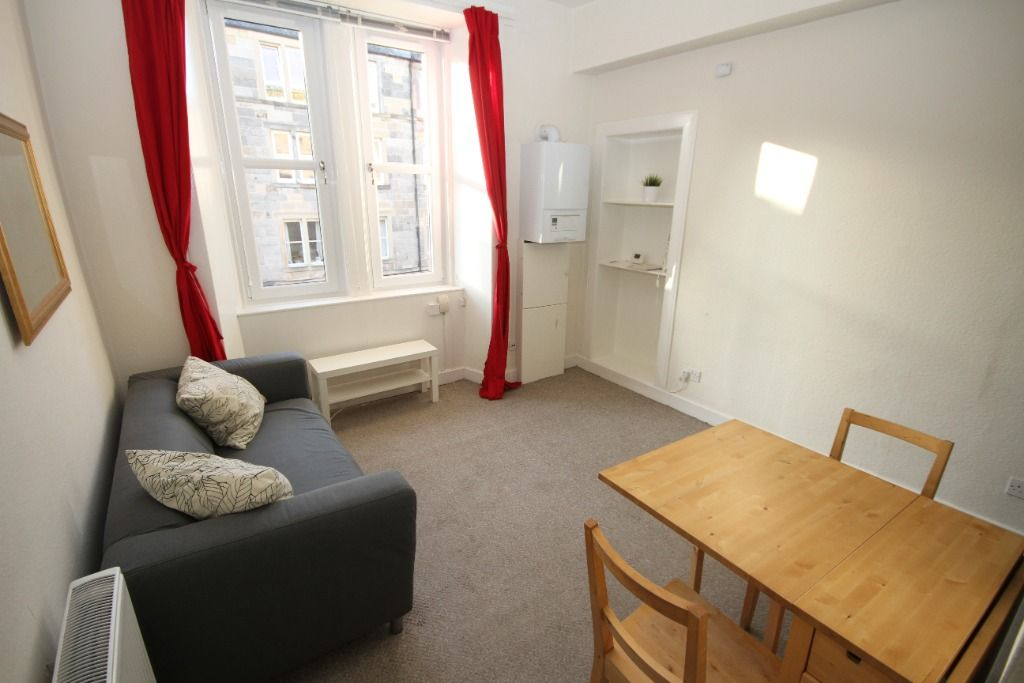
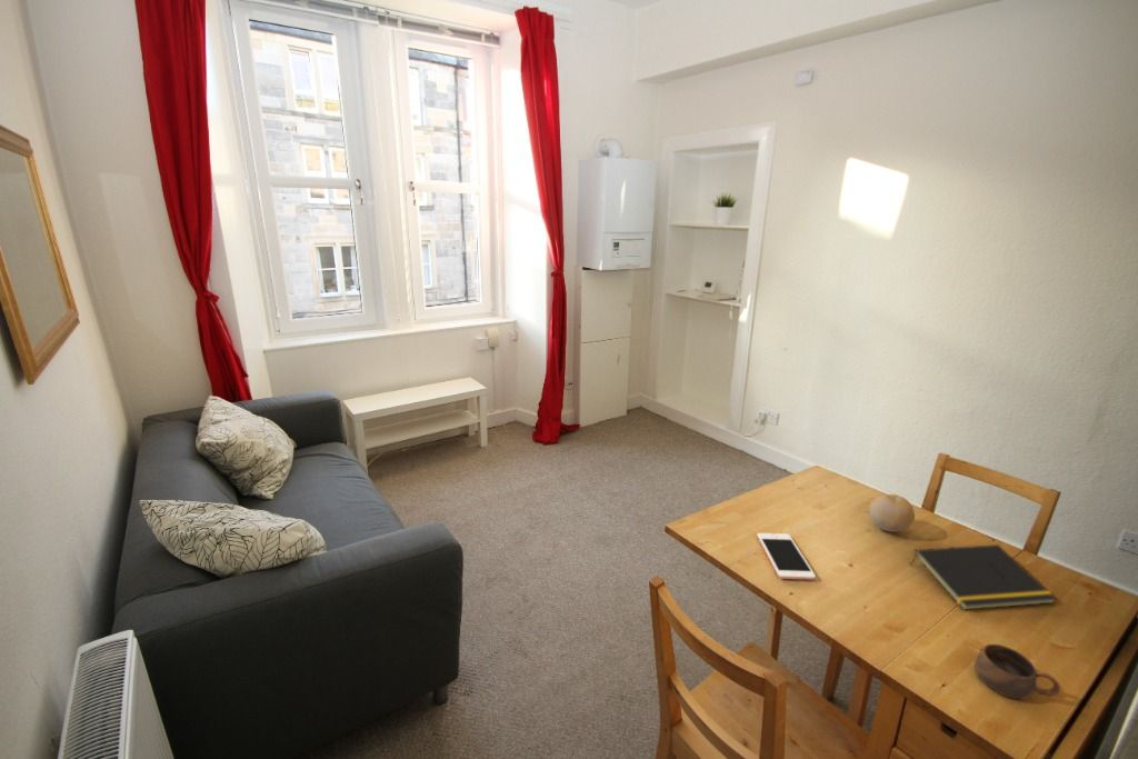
+ cell phone [756,532,817,581]
+ cup [974,643,1061,700]
+ notepad [908,543,1058,611]
+ fruit [868,493,916,533]
